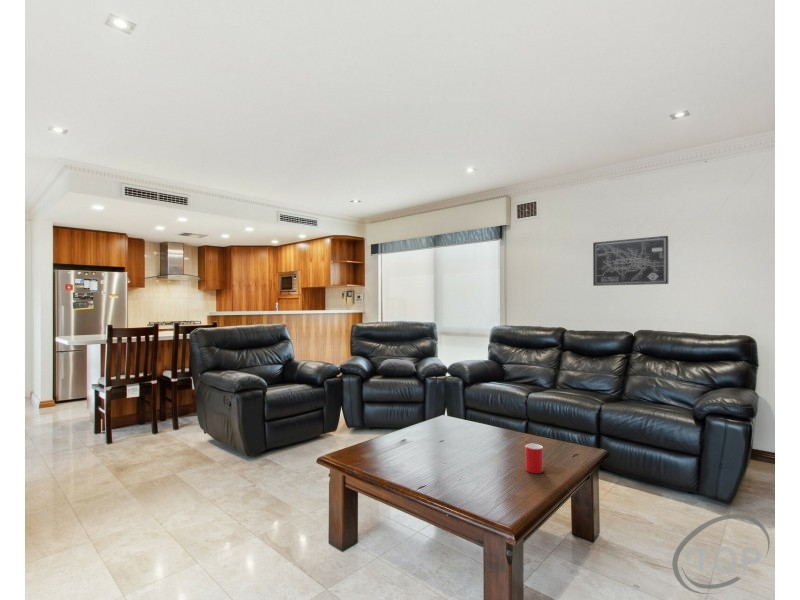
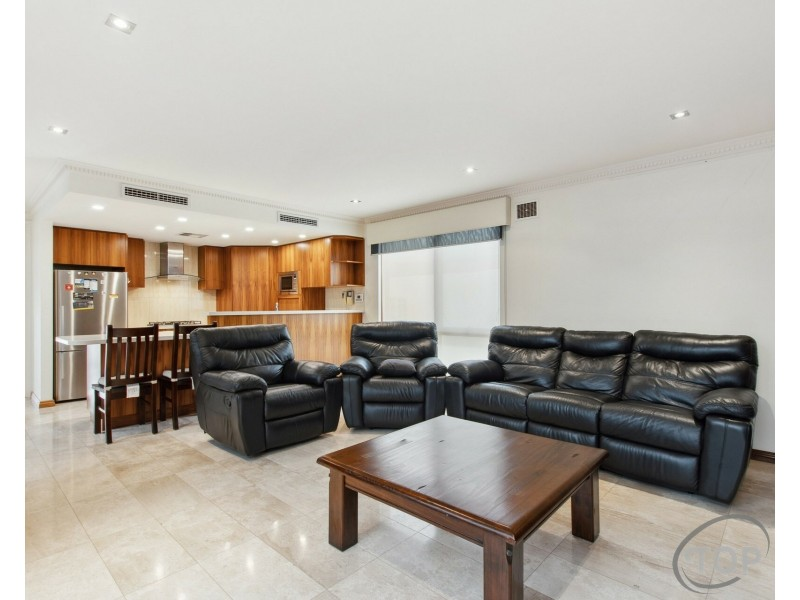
- wall art [592,235,669,287]
- cup [524,442,544,475]
